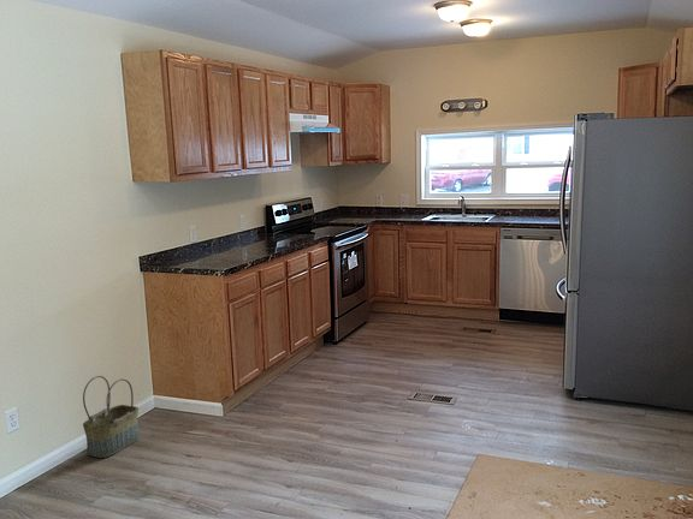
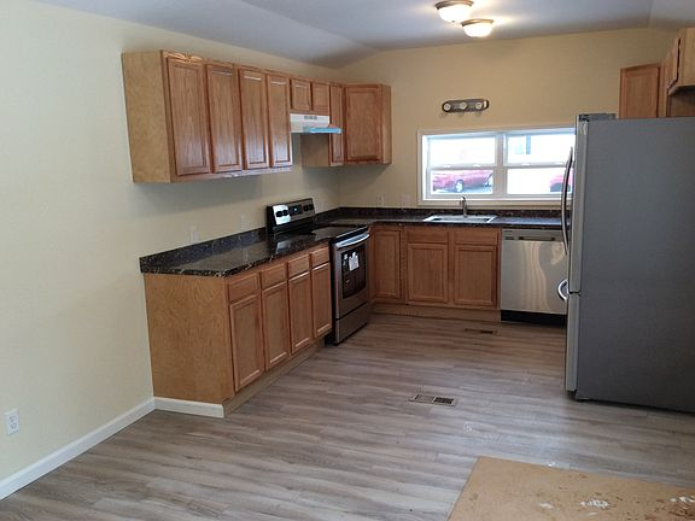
- basket [82,375,141,459]
